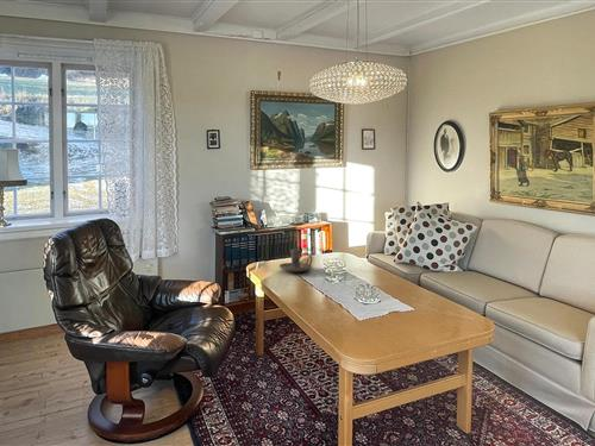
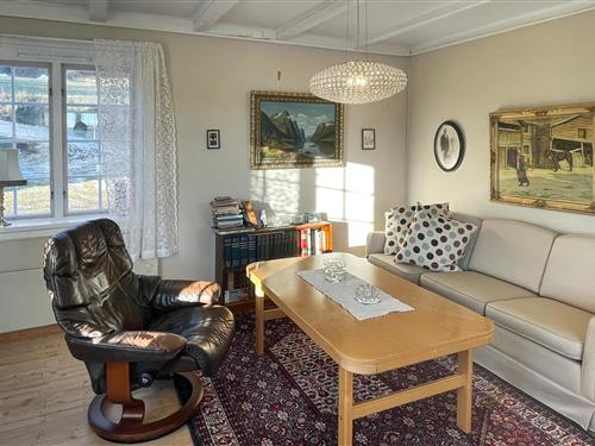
- candle holder [278,249,313,274]
